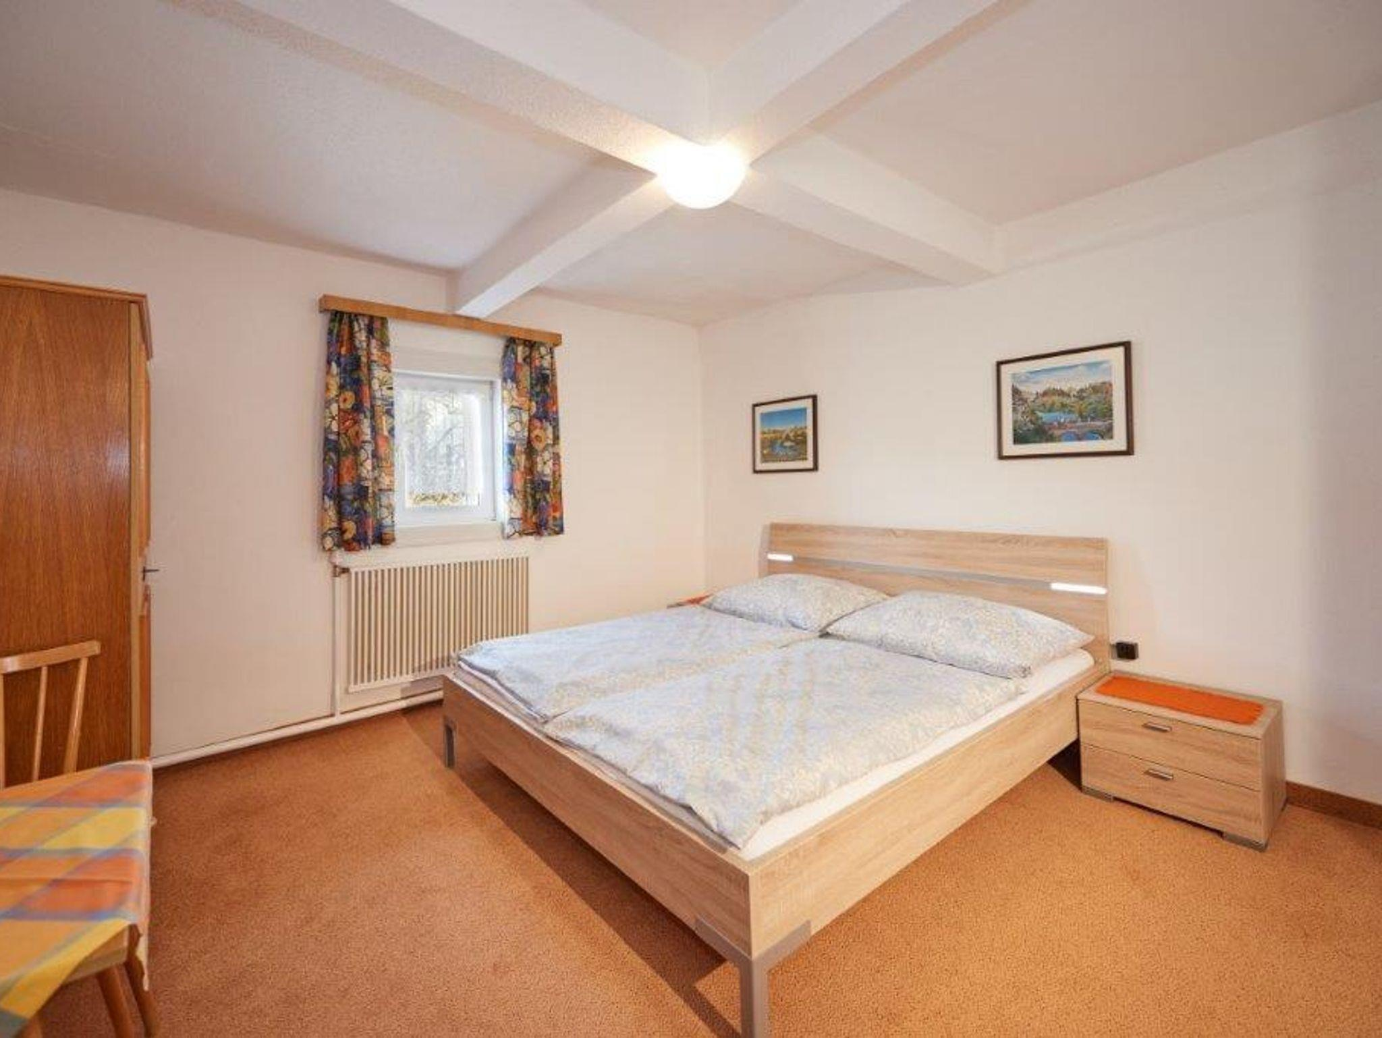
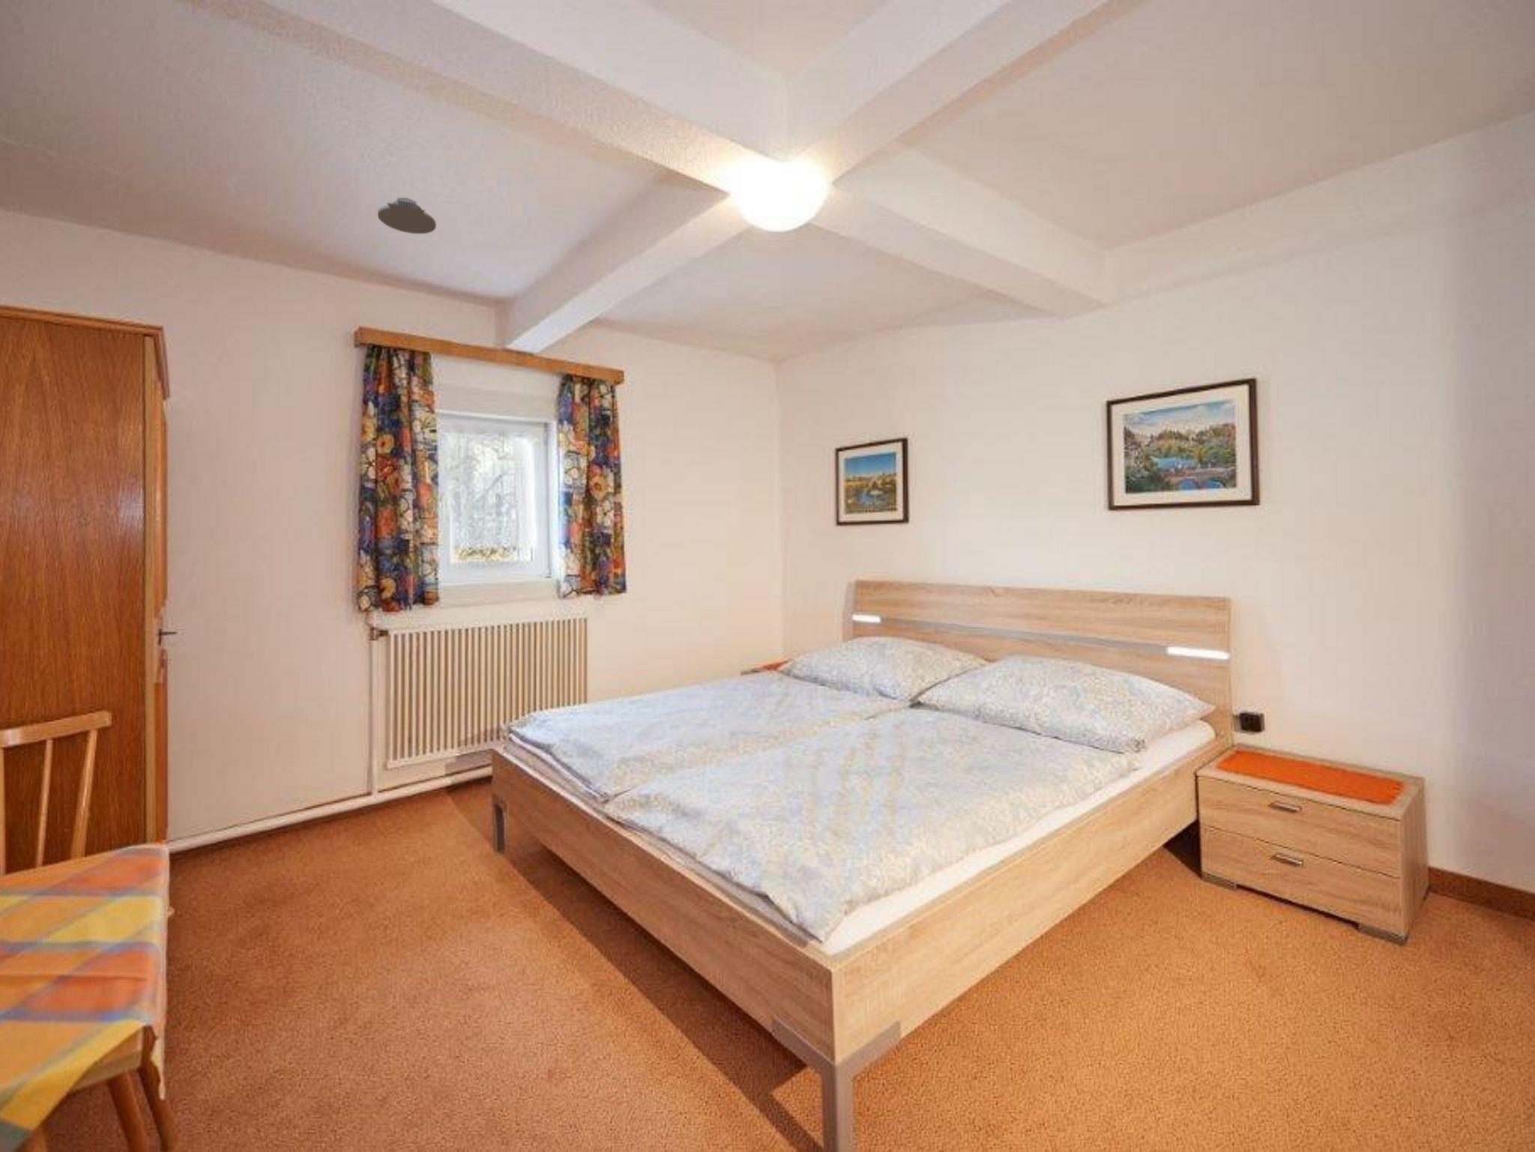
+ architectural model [376,197,437,235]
